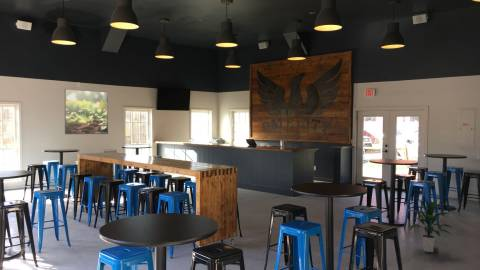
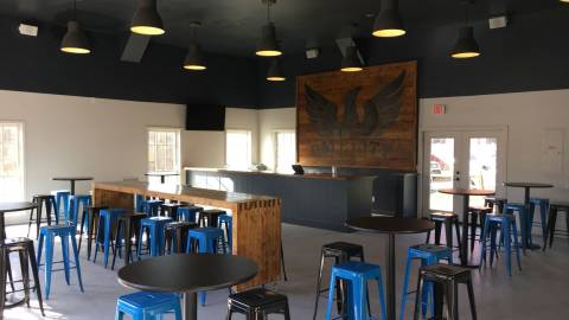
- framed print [64,88,109,135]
- indoor plant [408,198,453,253]
